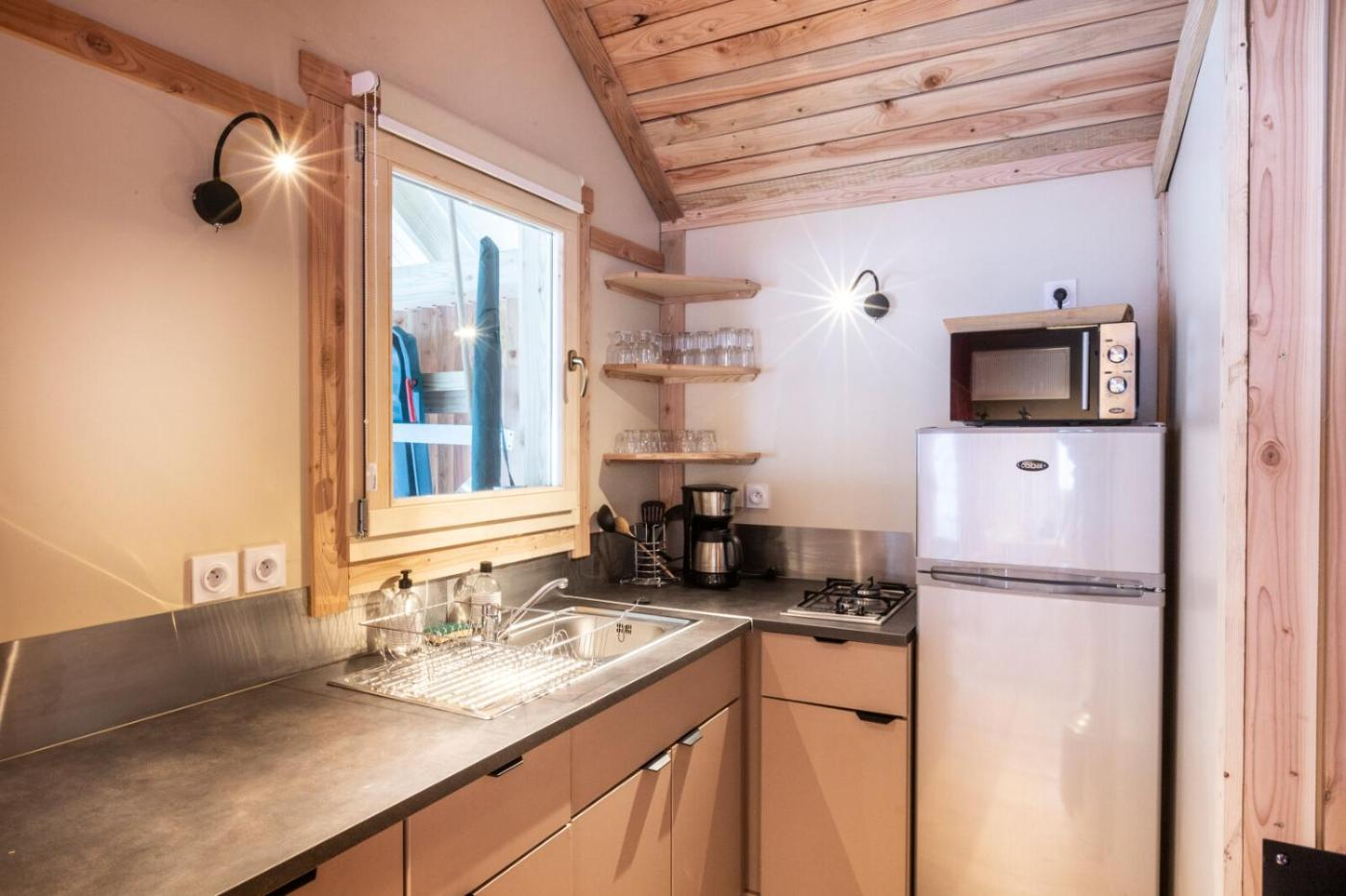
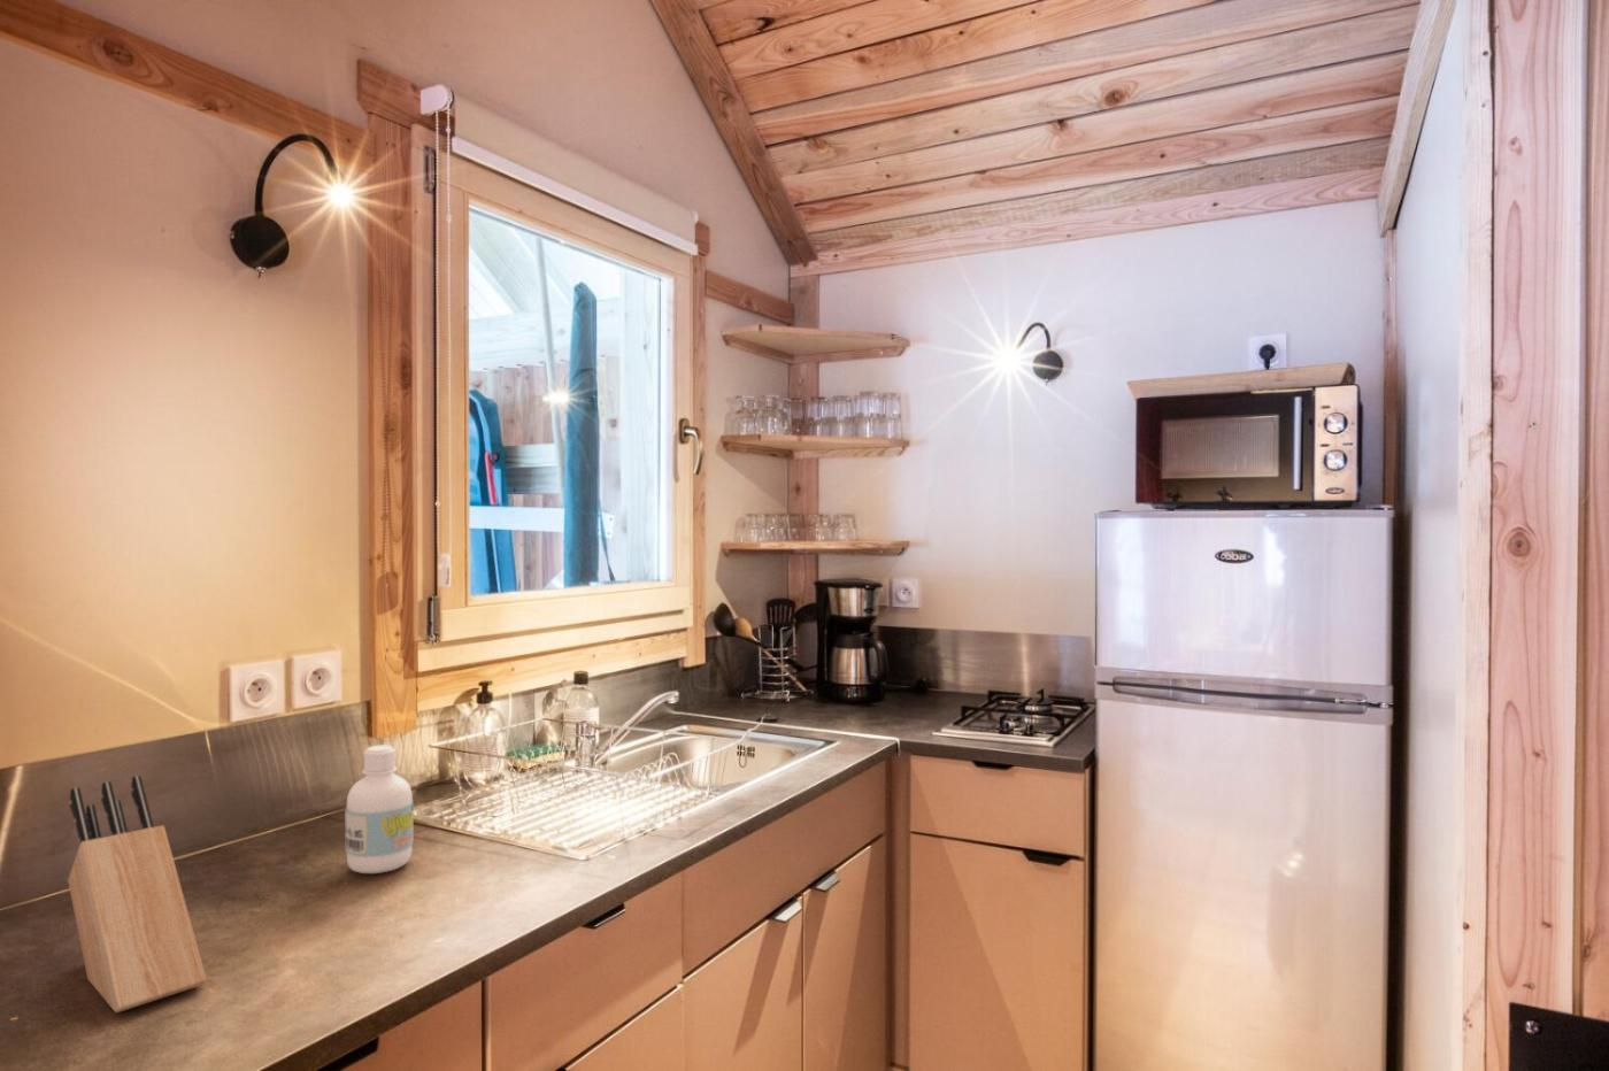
+ bottle [343,743,415,875]
+ knife block [67,775,208,1014]
